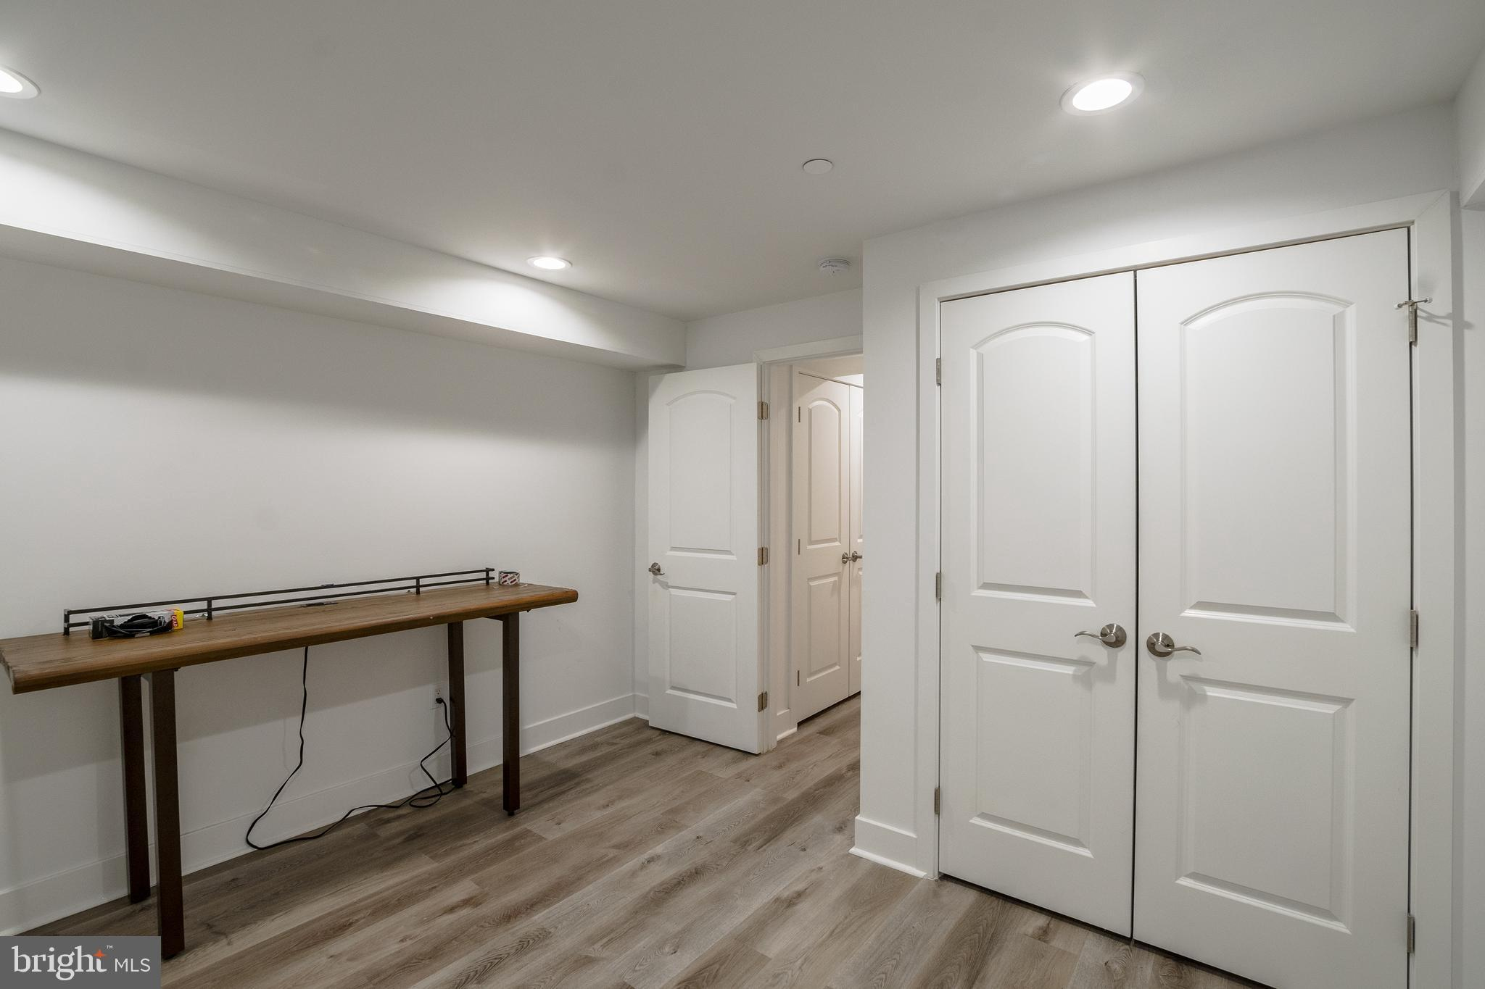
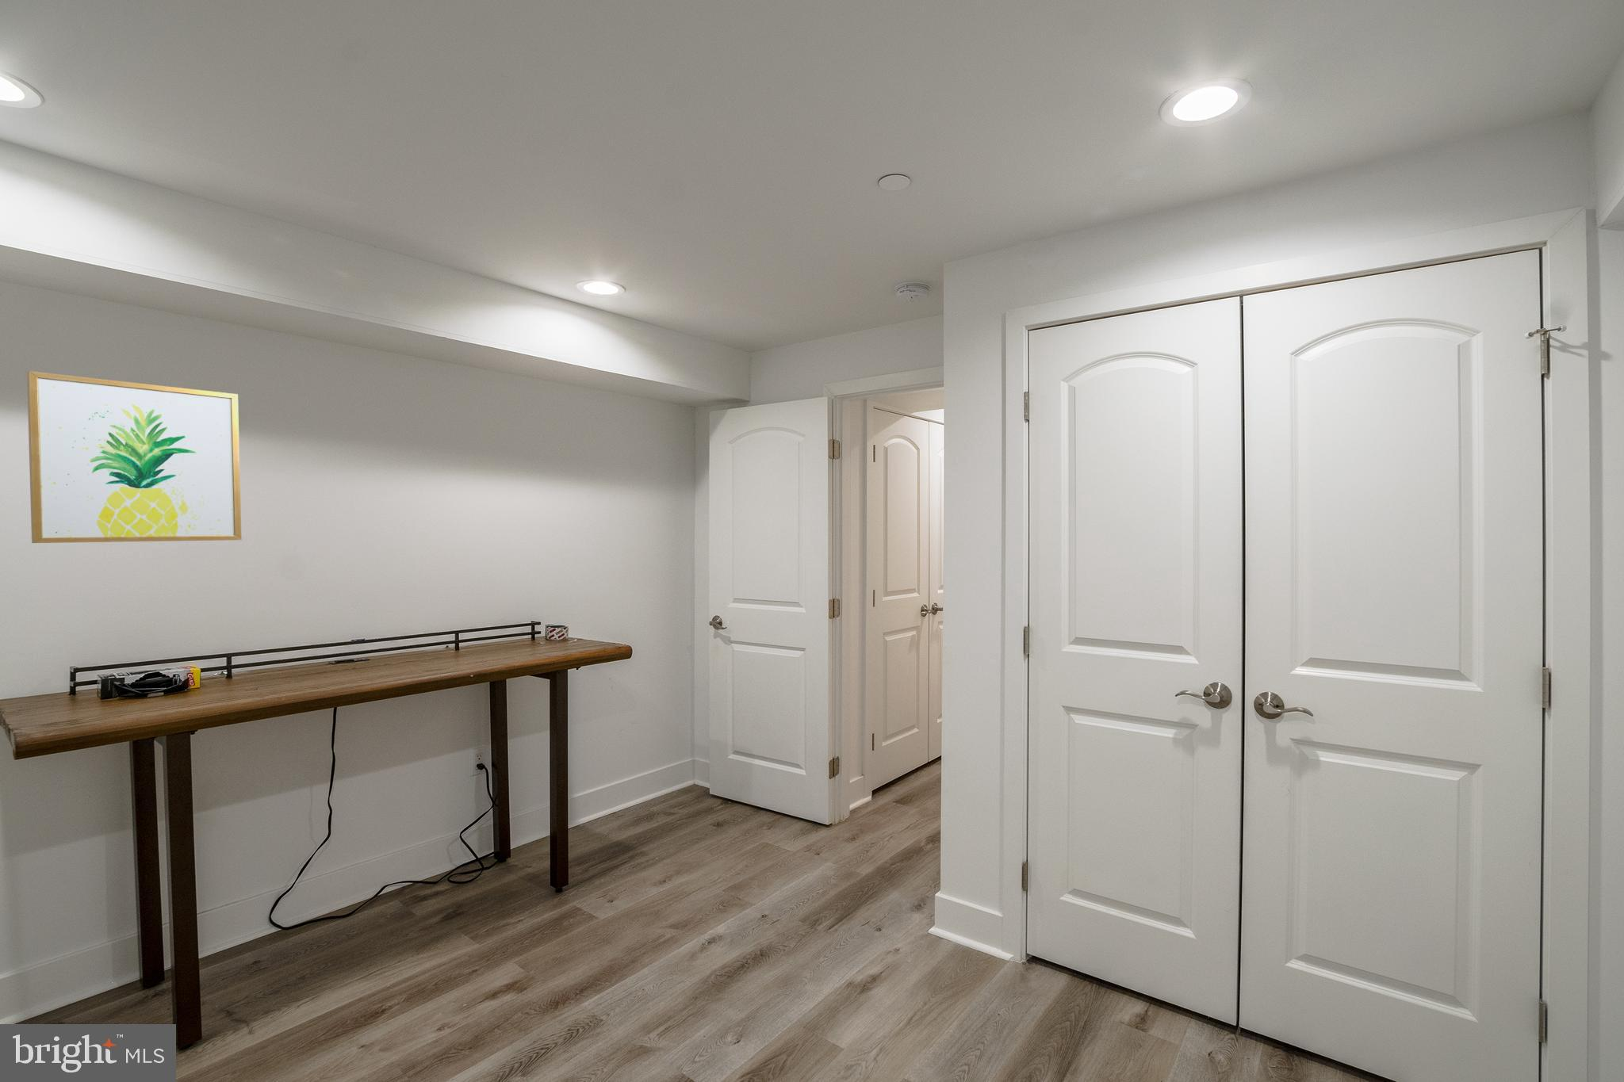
+ wall art [27,371,243,543]
